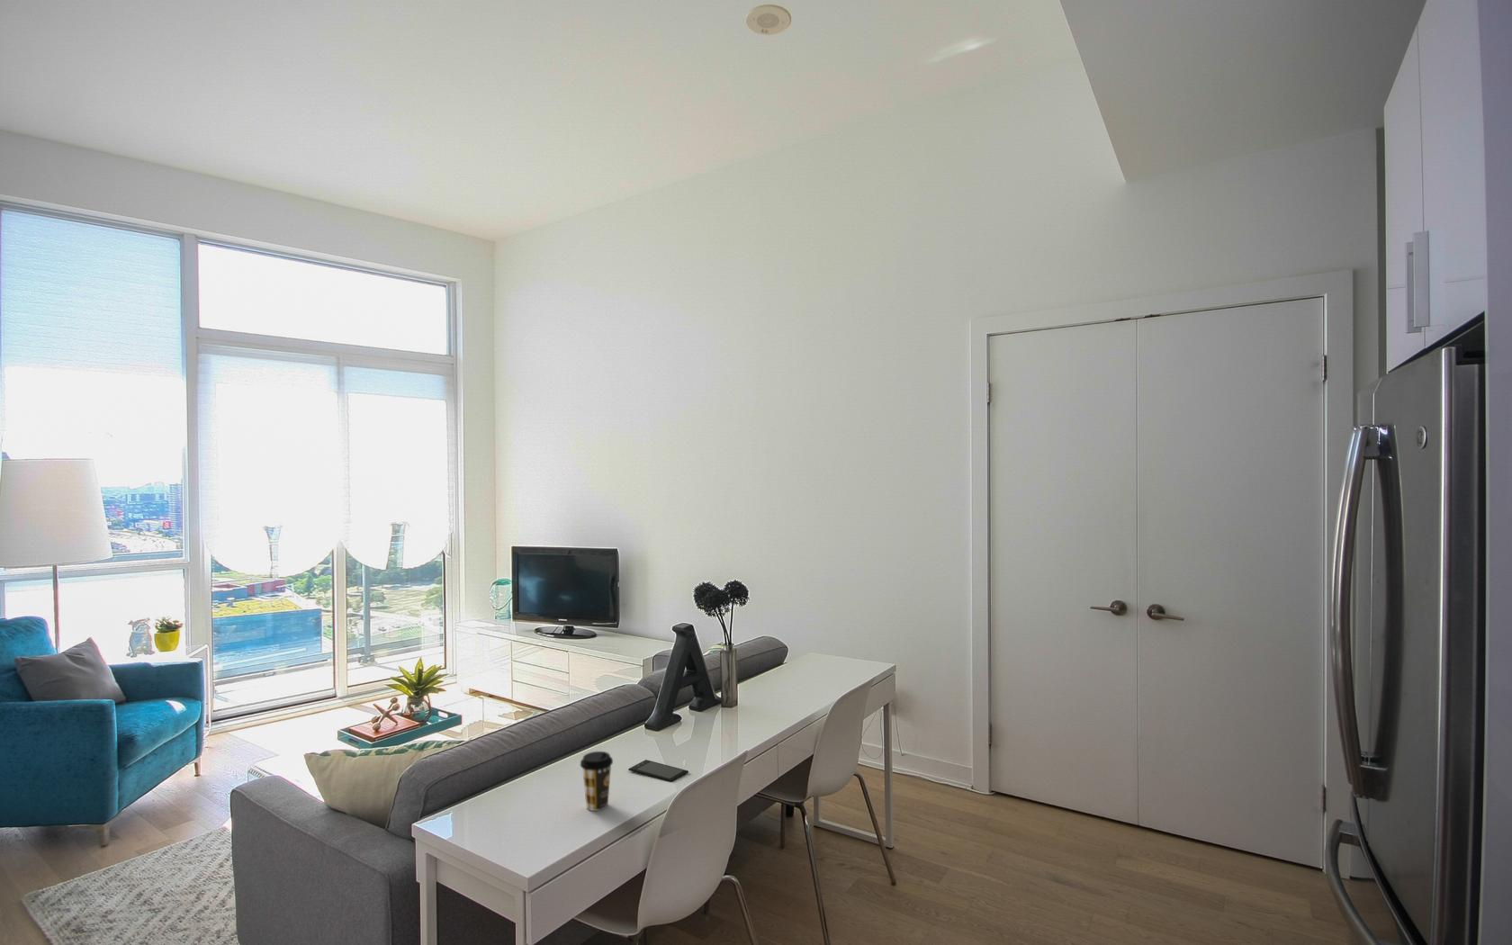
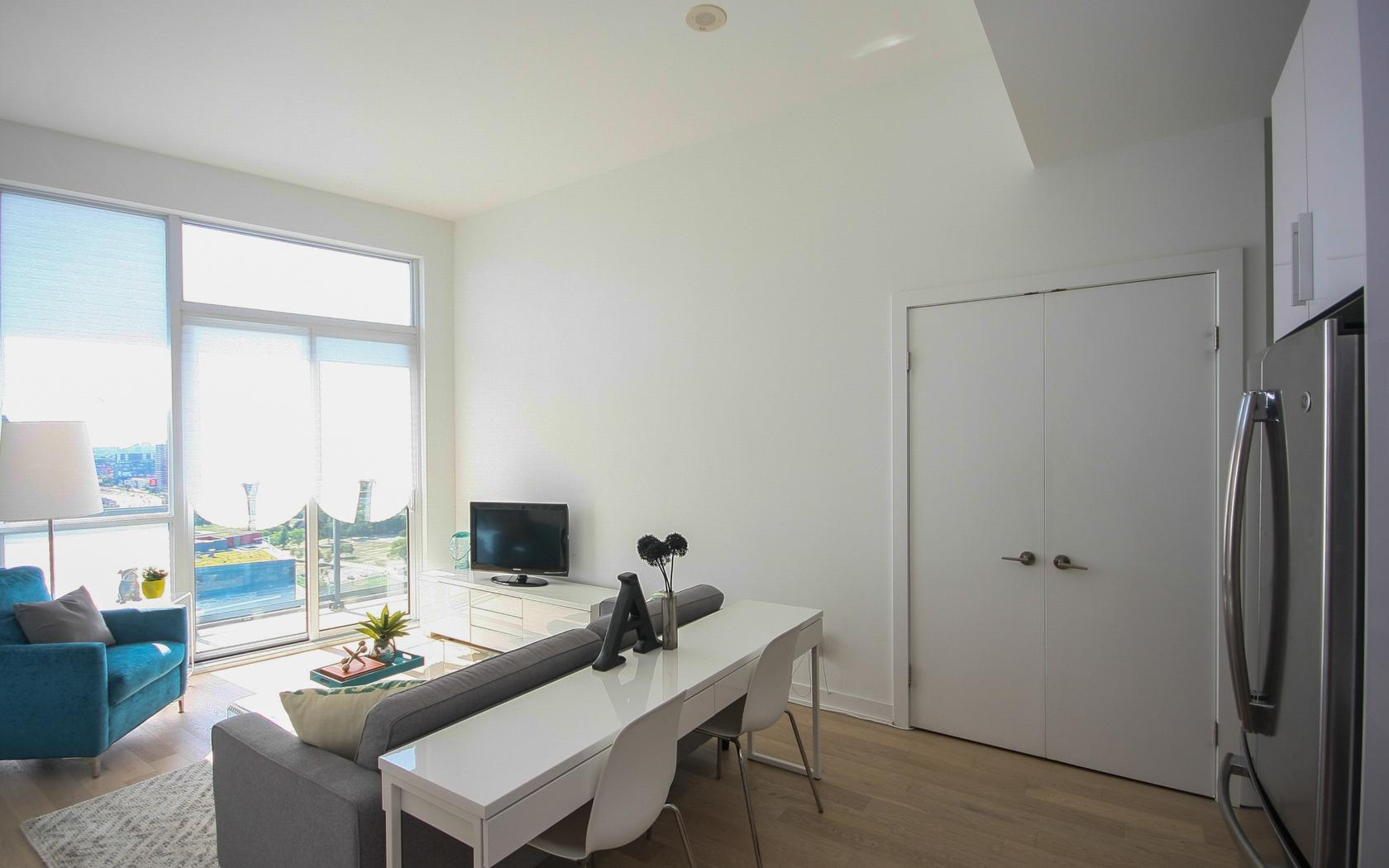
- coffee cup [579,750,614,812]
- smartphone [627,759,689,783]
